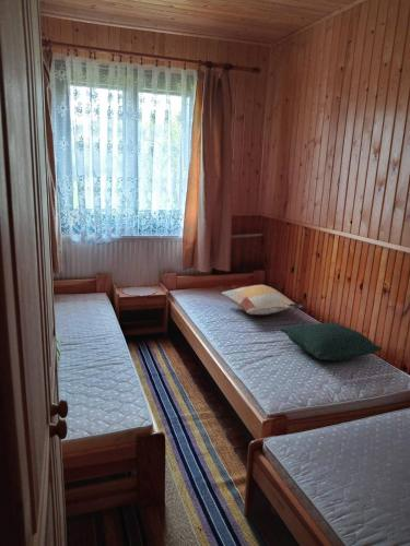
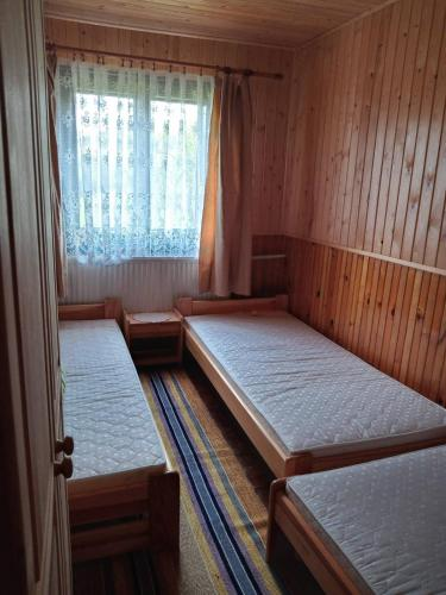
- decorative pillow [220,284,306,316]
- pillow [279,321,384,361]
